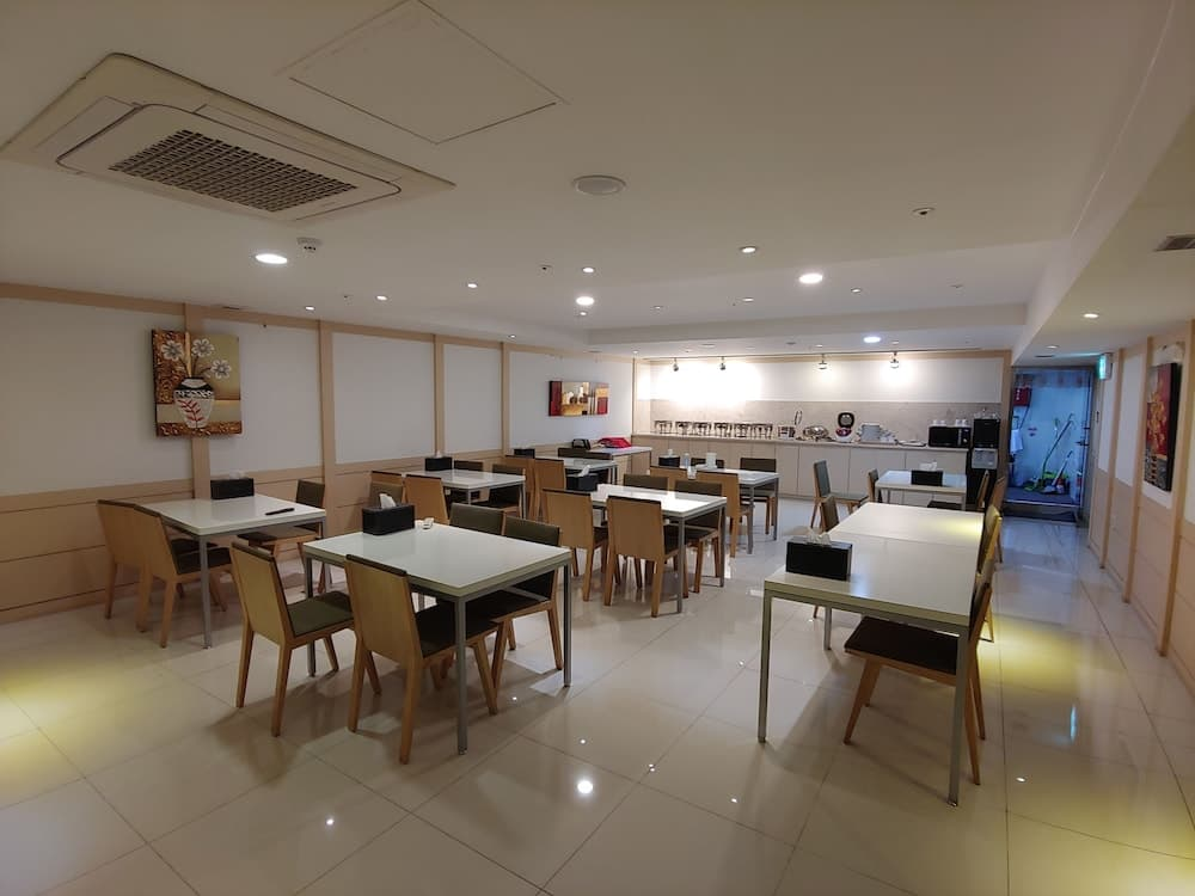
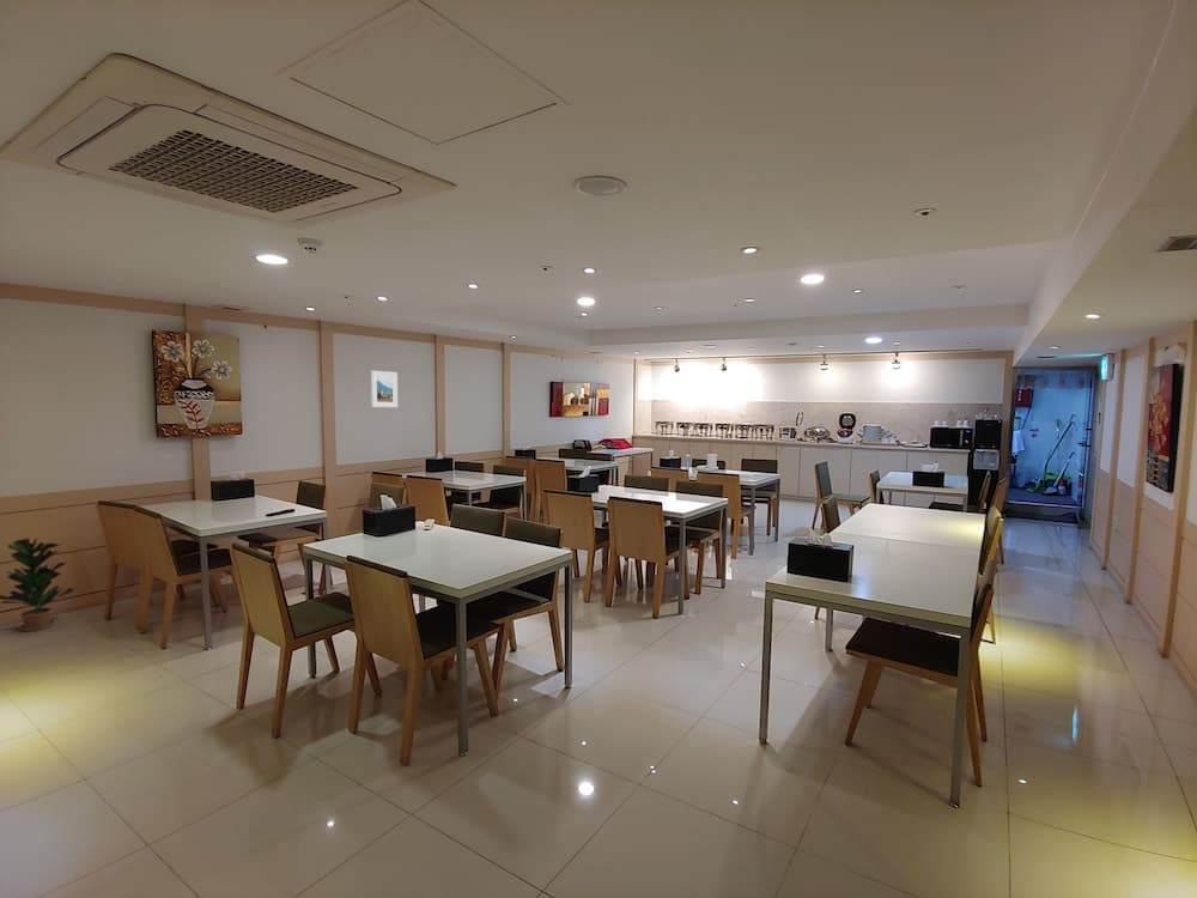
+ potted plant [0,536,75,632]
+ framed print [370,370,399,408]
